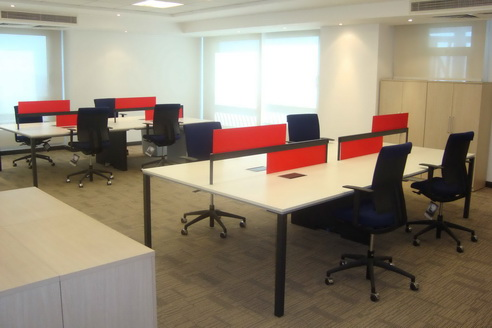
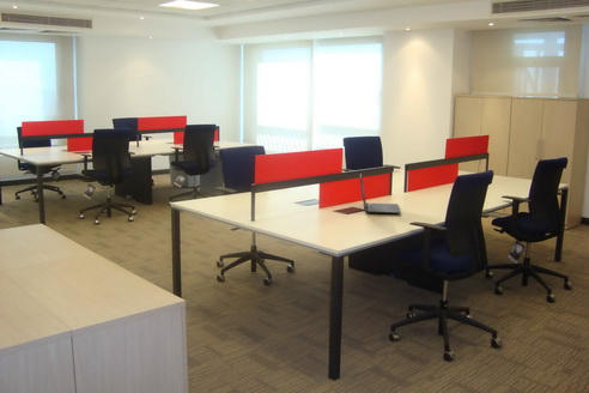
+ laptop [359,173,401,214]
